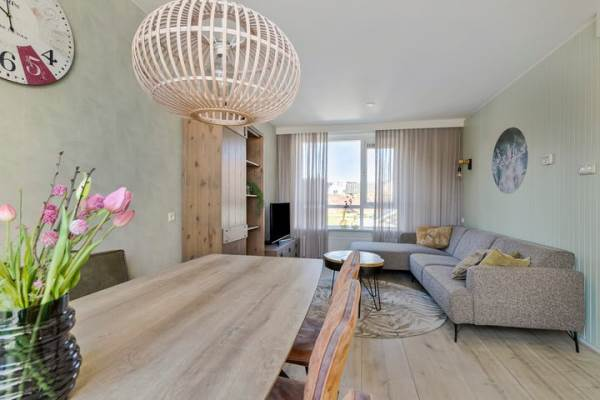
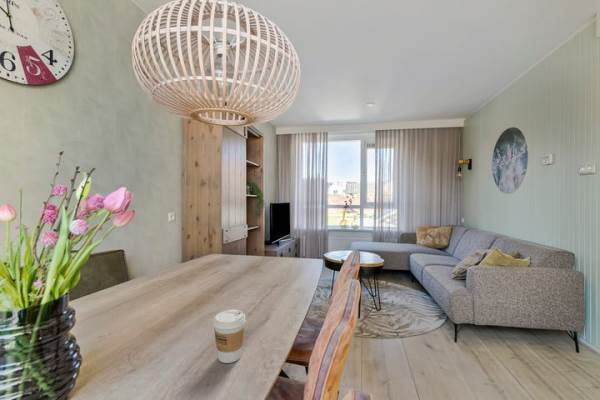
+ coffee cup [212,309,247,364]
